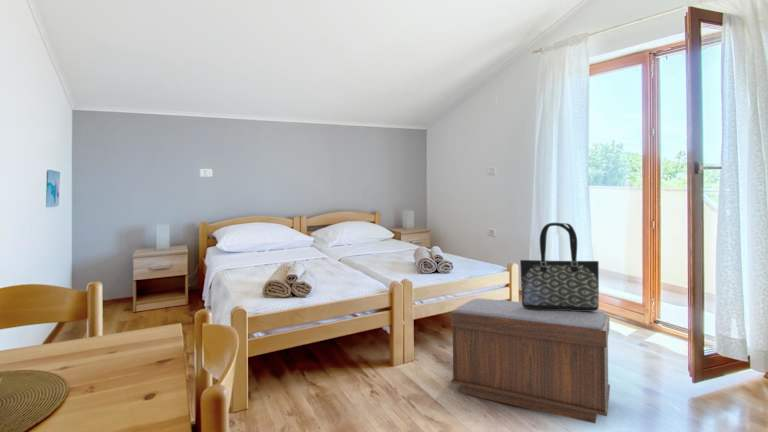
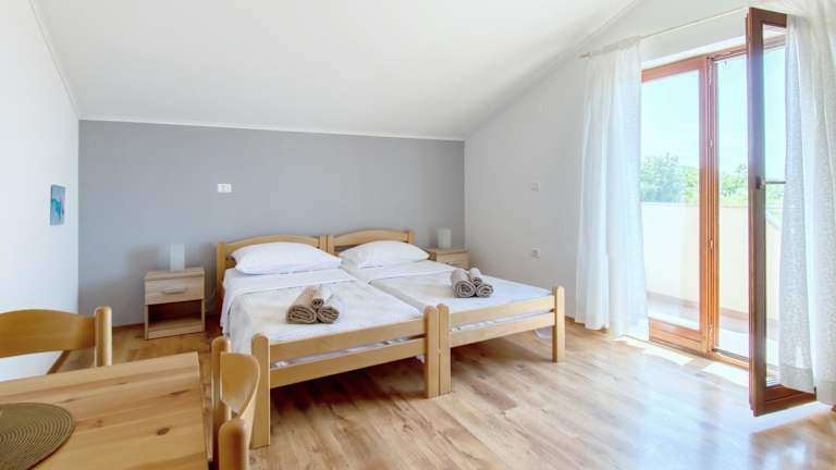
- bench [450,298,611,425]
- tote bag [519,222,600,311]
